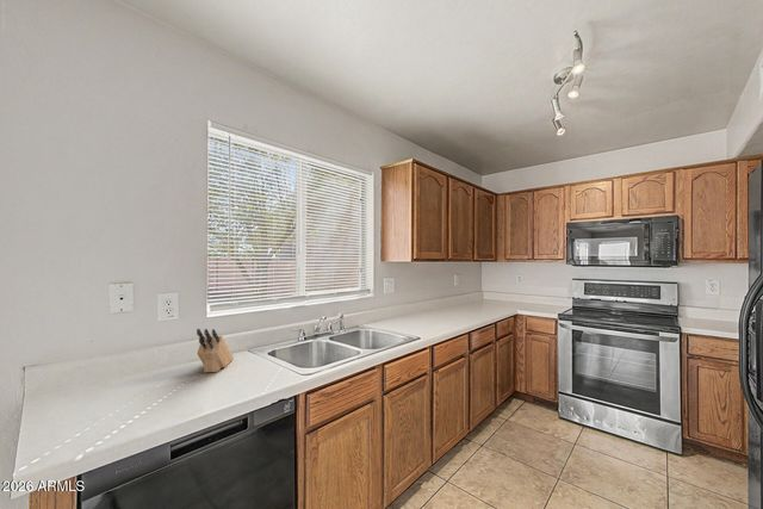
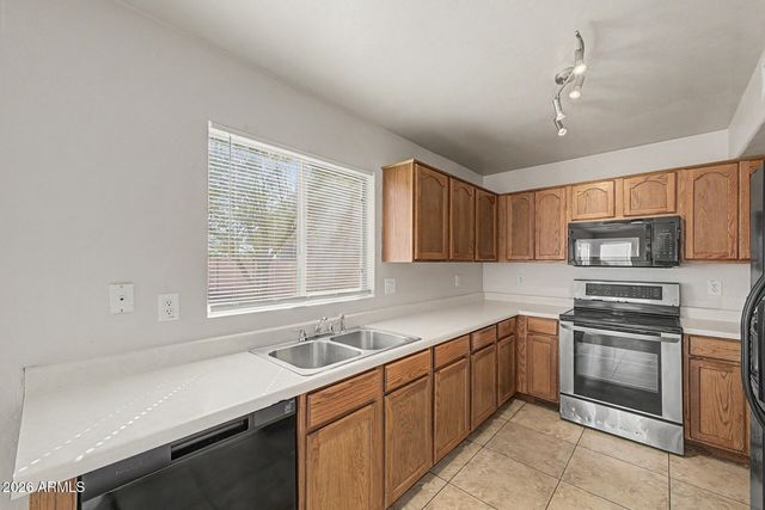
- knife block [196,328,235,373]
